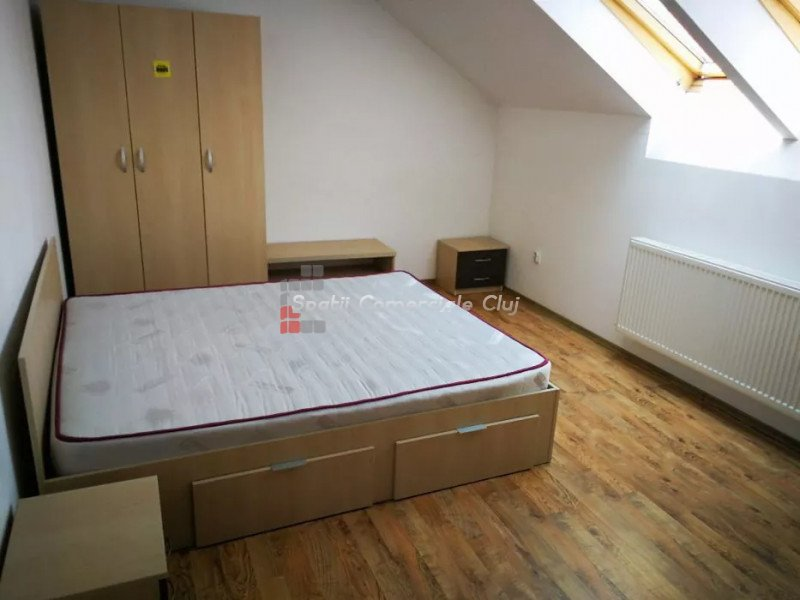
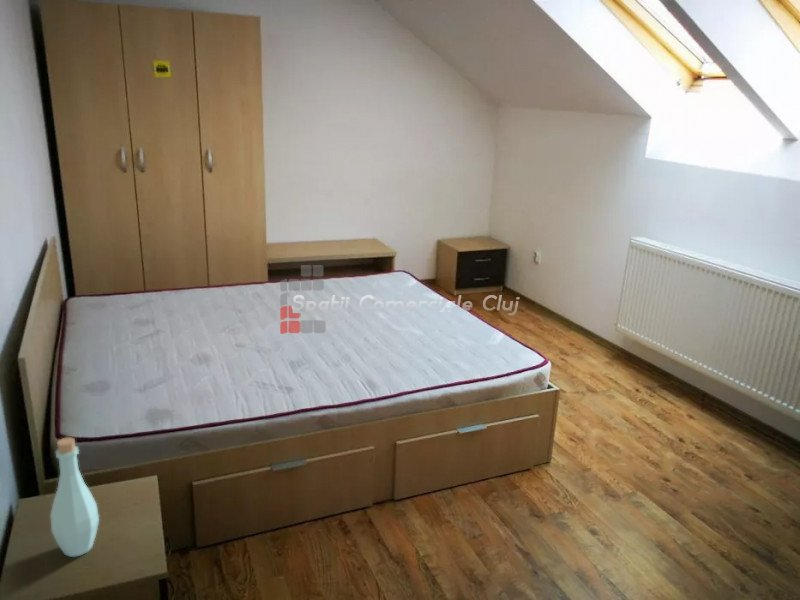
+ bottle [49,436,100,558]
